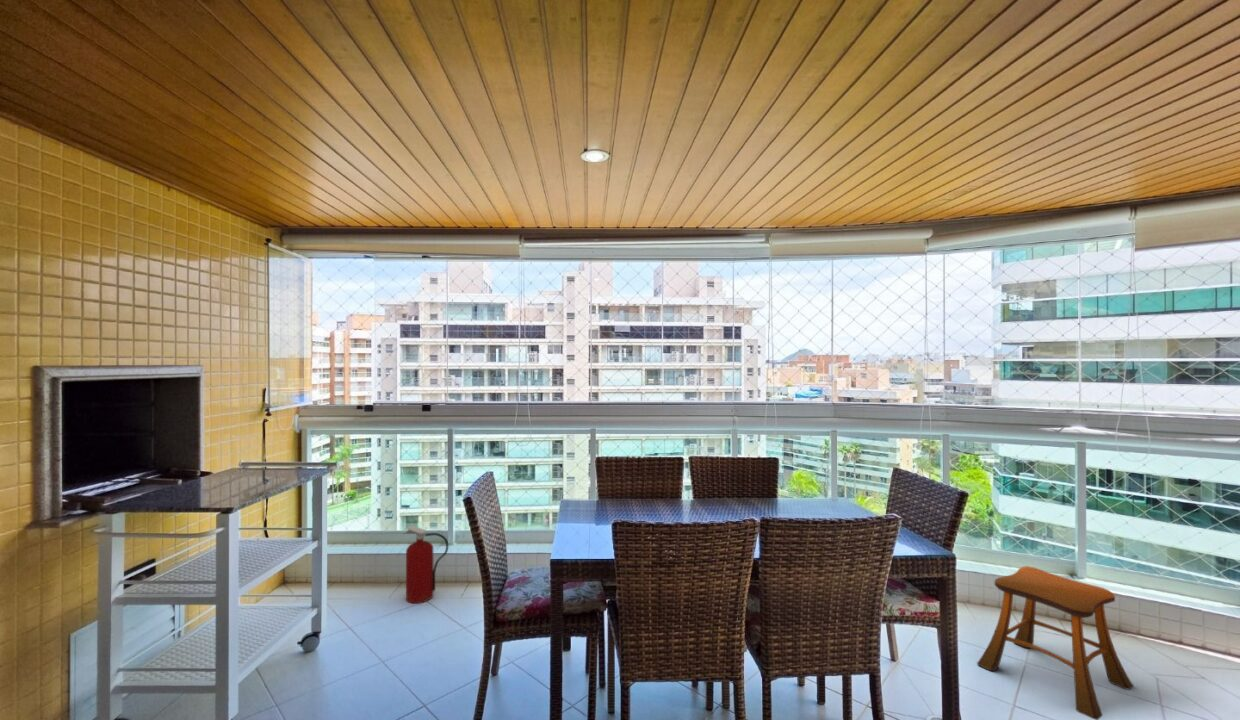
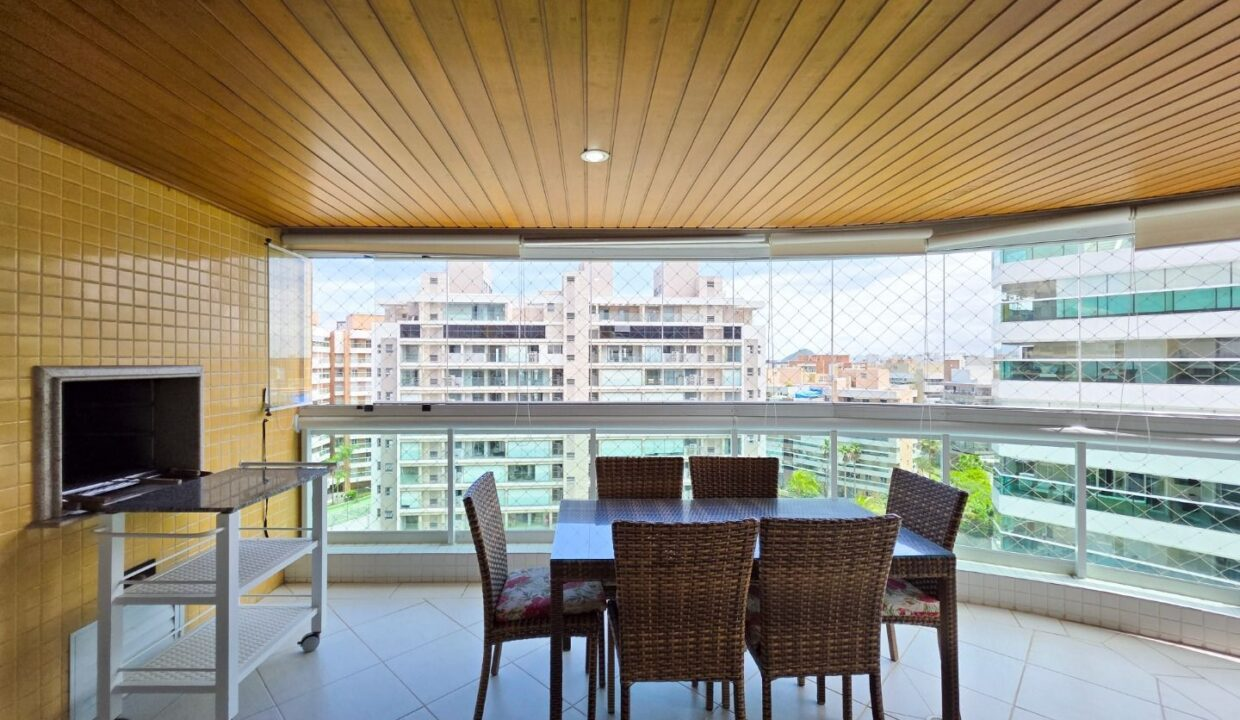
- fire extinguisher [402,524,449,604]
- stool [976,565,1134,720]
